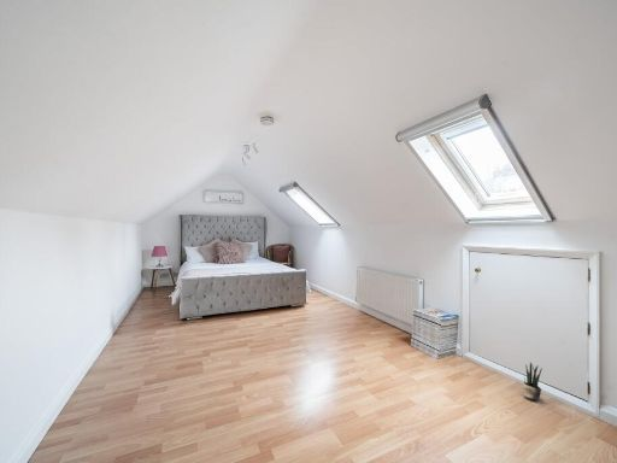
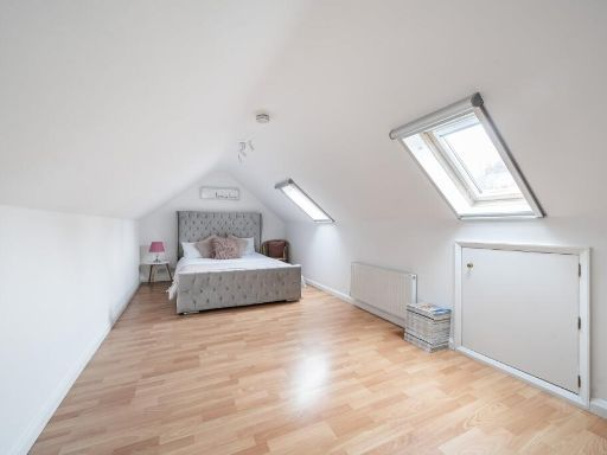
- potted plant [522,362,543,402]
